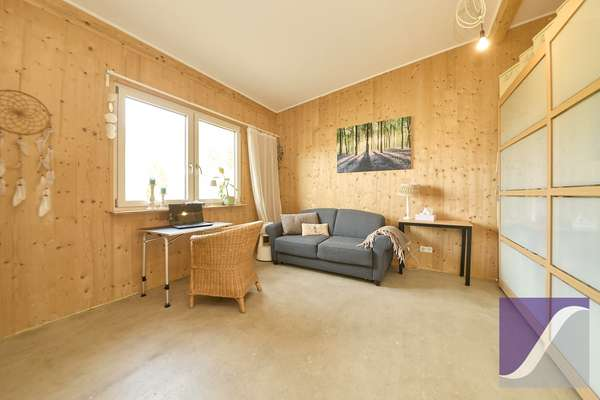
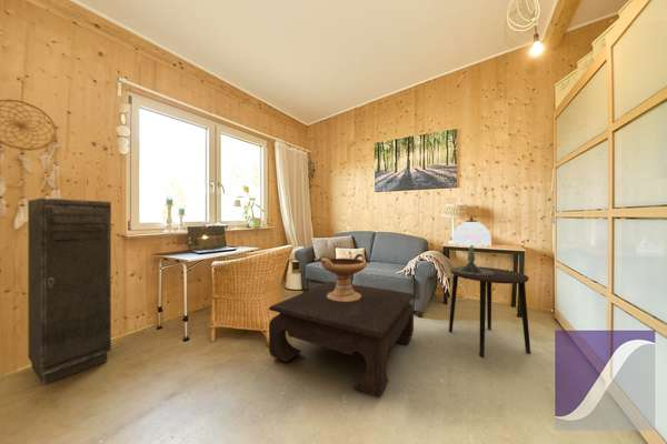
+ storage cabinet [27,198,112,386]
+ coffee table [268,281,415,398]
+ decorative bowl [320,253,368,302]
+ side table [448,265,531,357]
+ table lamp [449,214,495,279]
